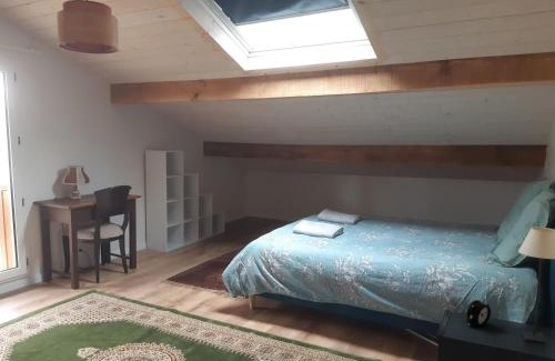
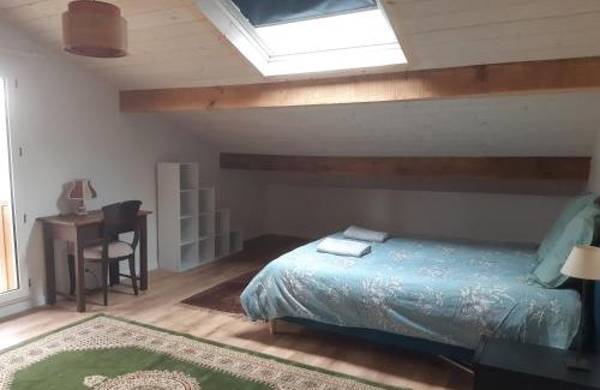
- alarm clock [465,299,492,328]
